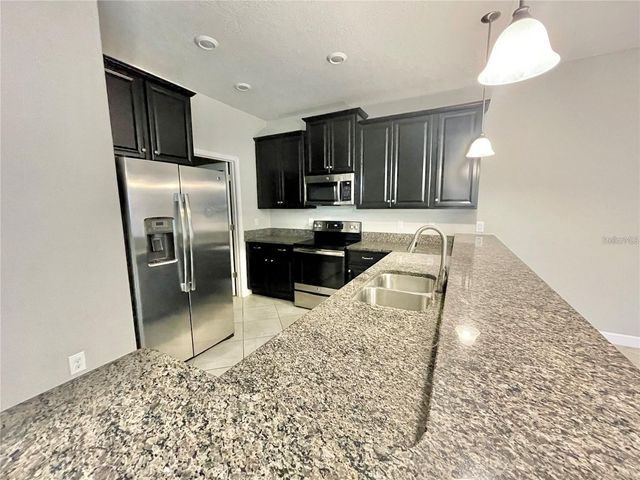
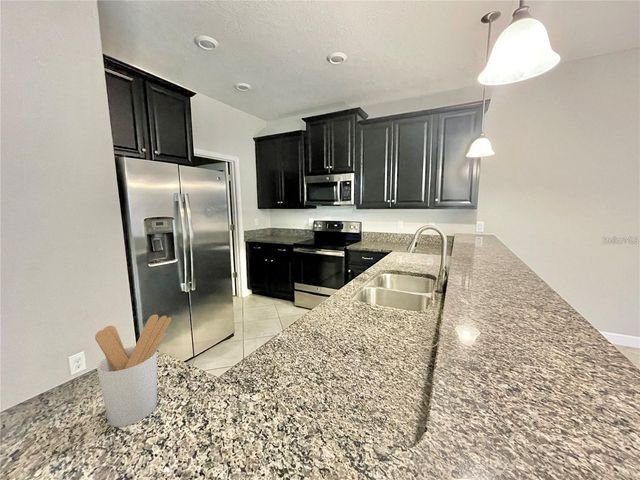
+ utensil holder [94,313,172,428]
